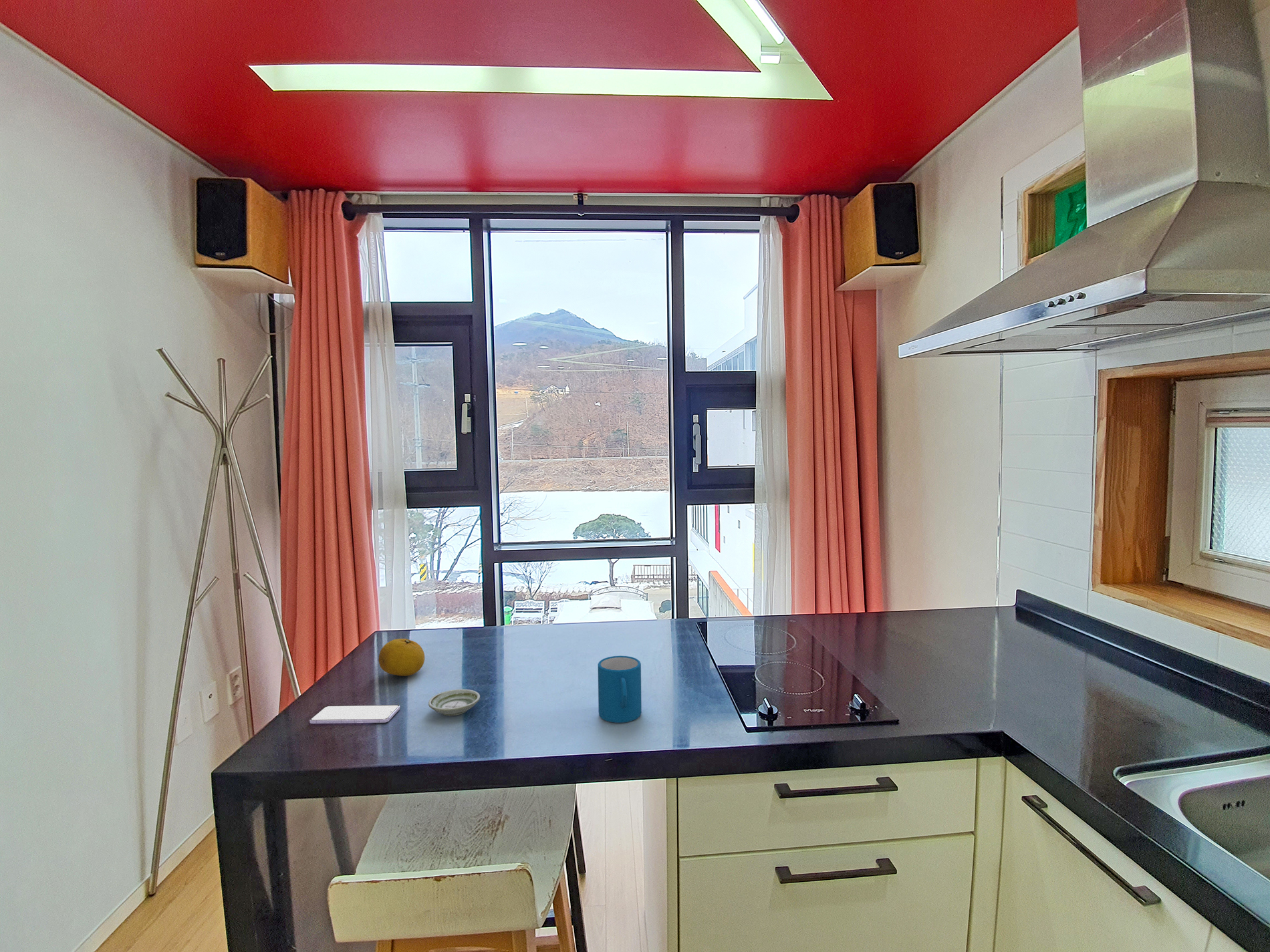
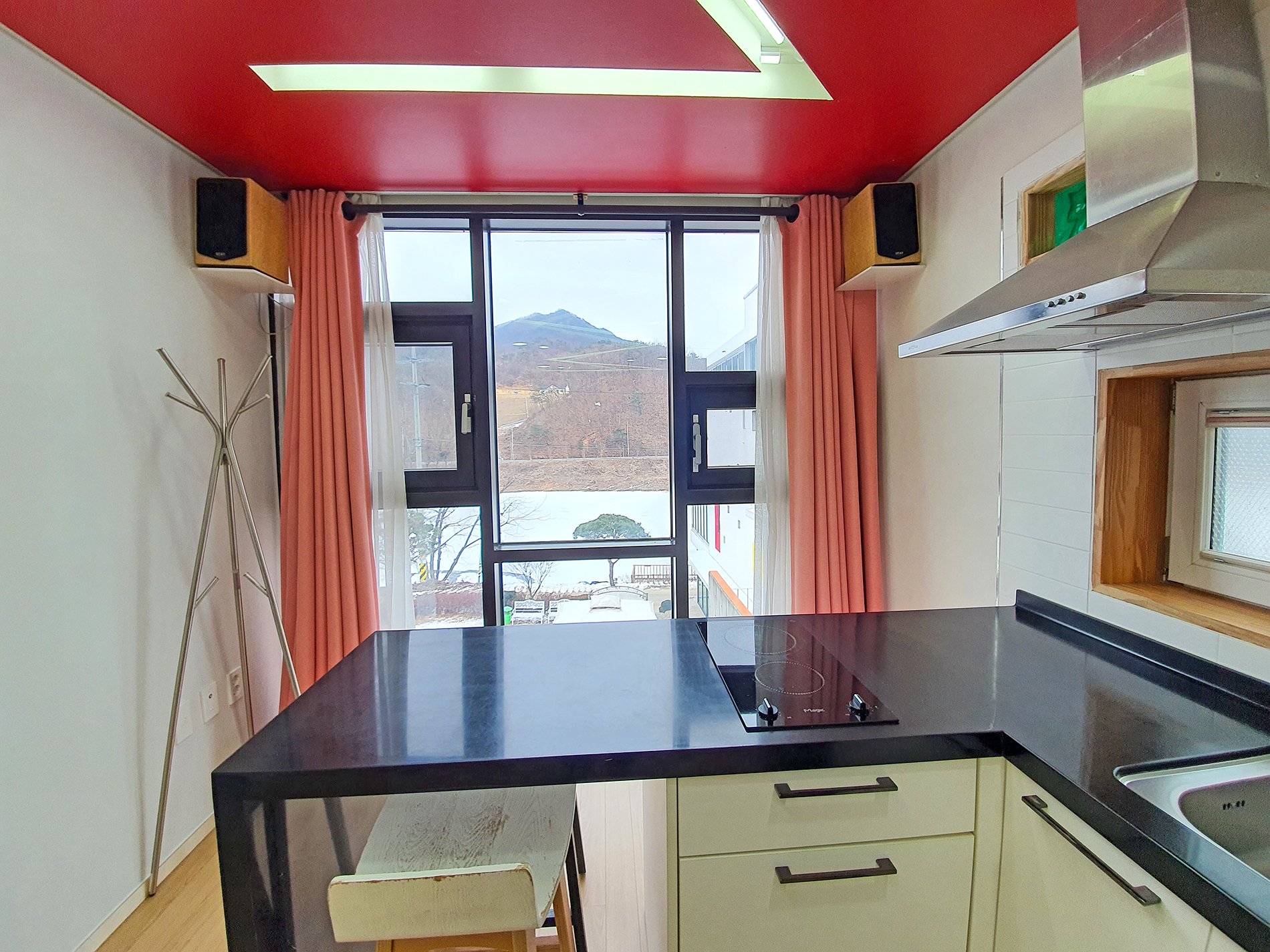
- smartphone [309,704,400,724]
- saucer [428,689,481,716]
- fruit [378,638,425,677]
- mug [597,655,642,724]
